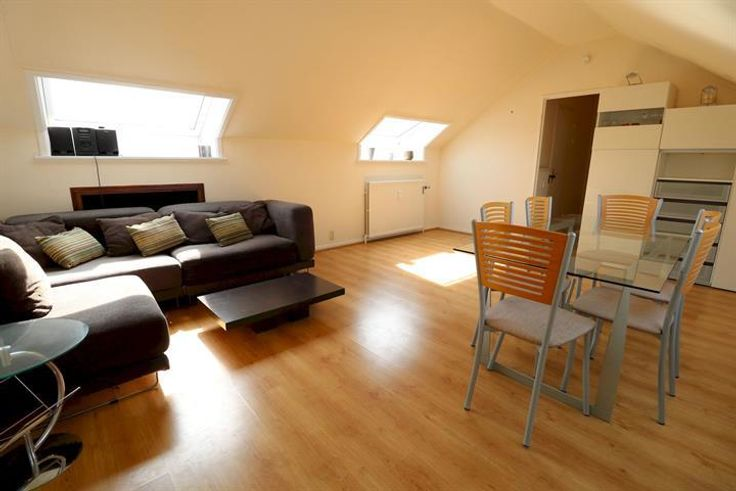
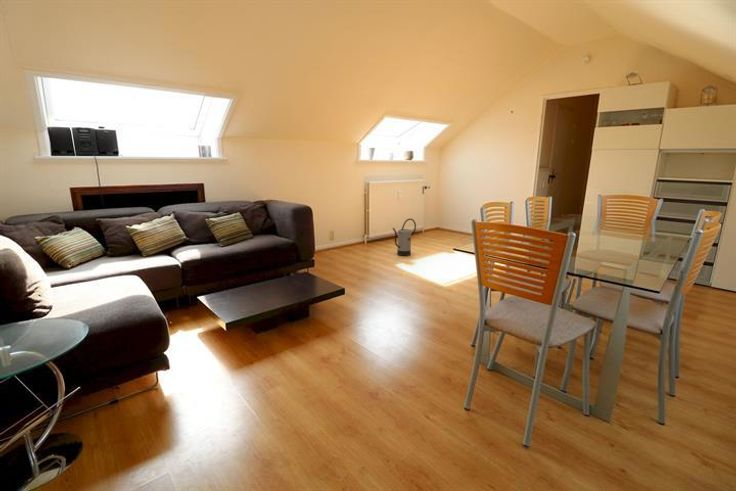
+ watering can [392,218,417,257]
